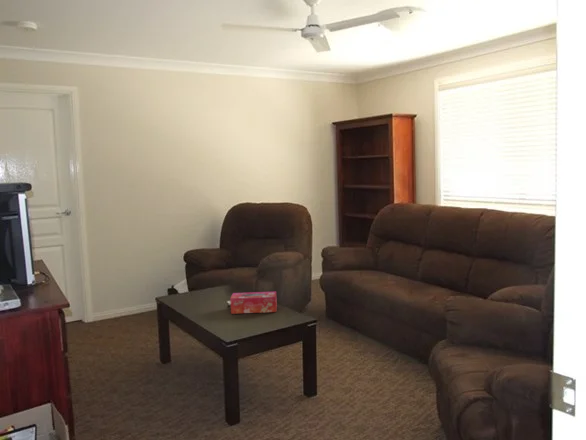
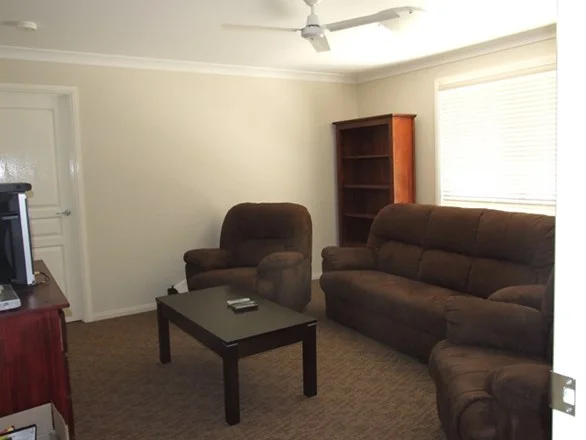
- tissue box [229,291,278,315]
